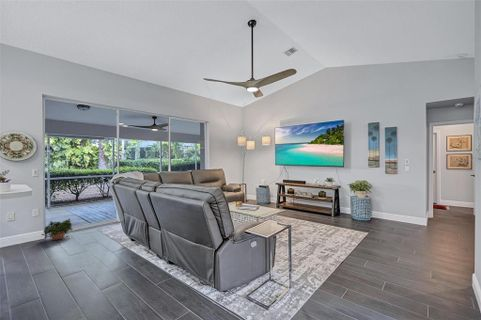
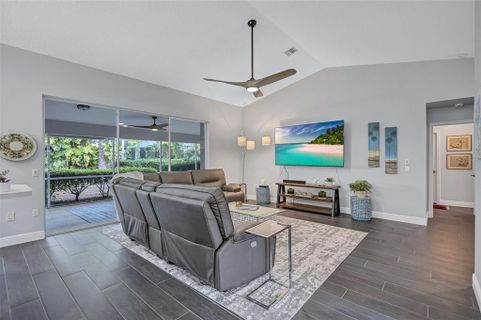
- potted plant [40,217,73,241]
